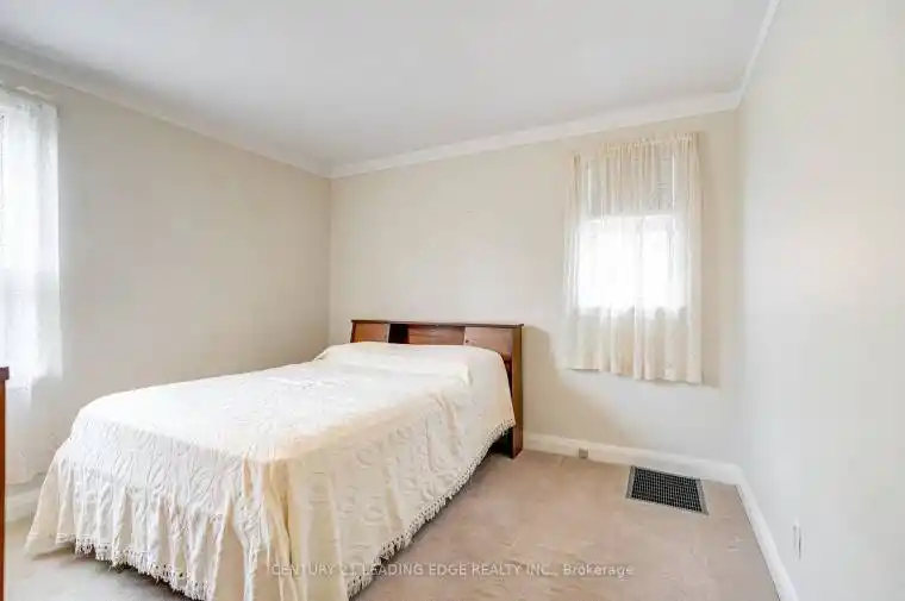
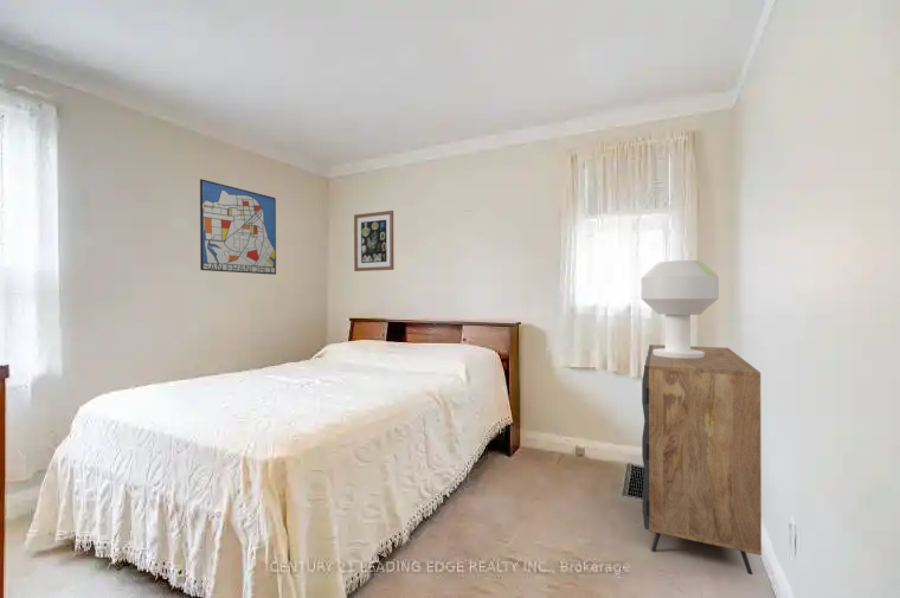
+ wall art [353,210,394,272]
+ wall art [199,178,277,276]
+ dresser [641,343,763,576]
+ table lamp [641,259,720,359]
